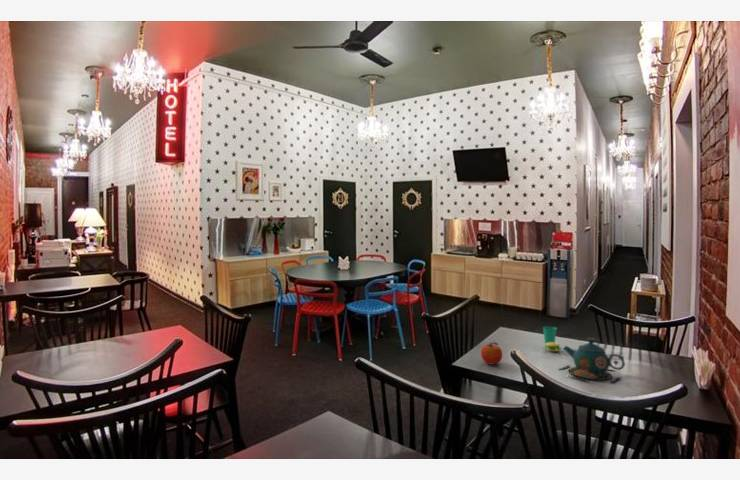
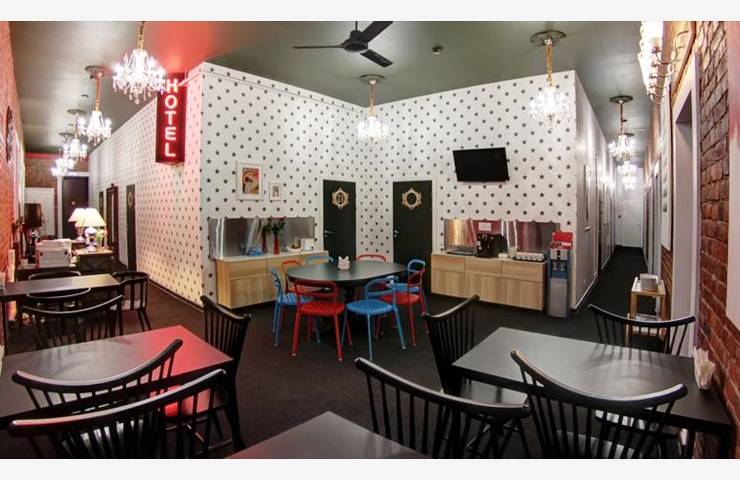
- teapot [558,337,626,383]
- cup [542,326,562,352]
- fruit [480,341,503,365]
